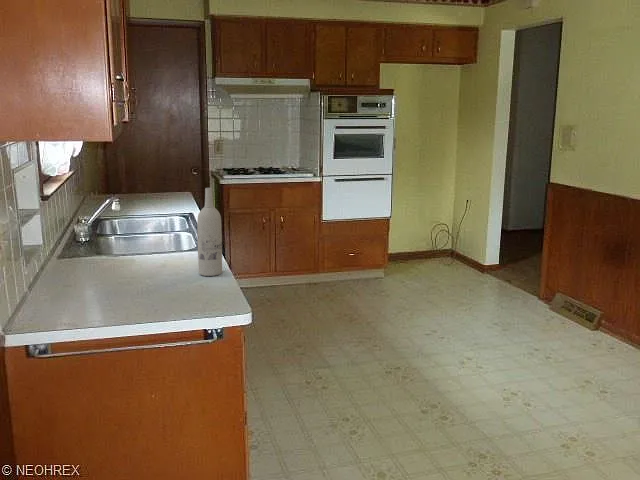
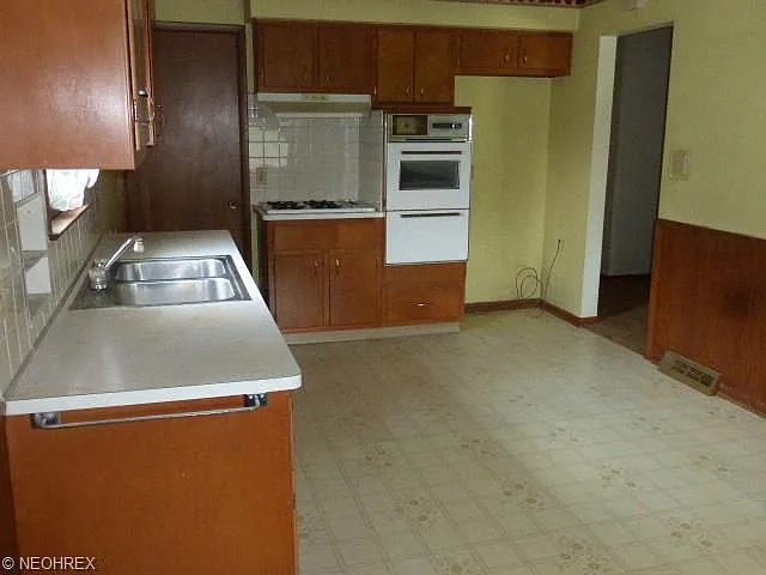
- wine bottle [196,187,223,277]
